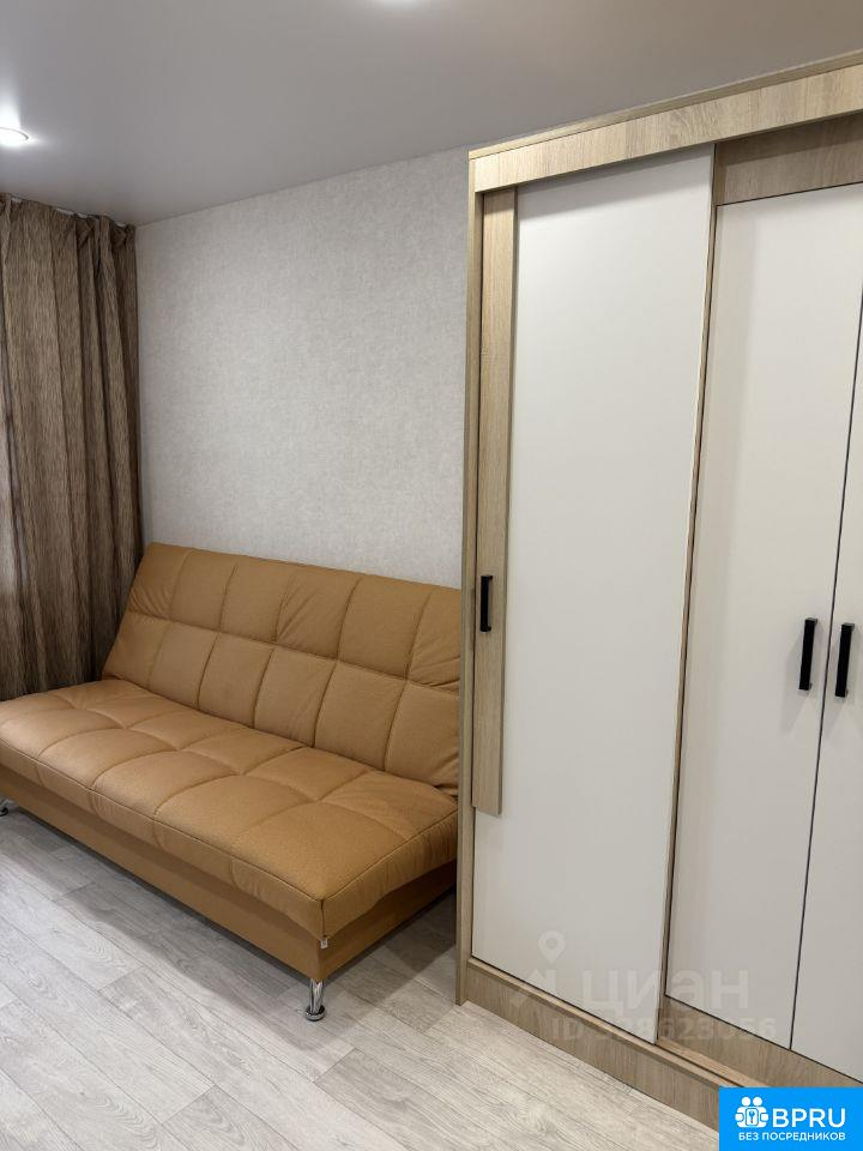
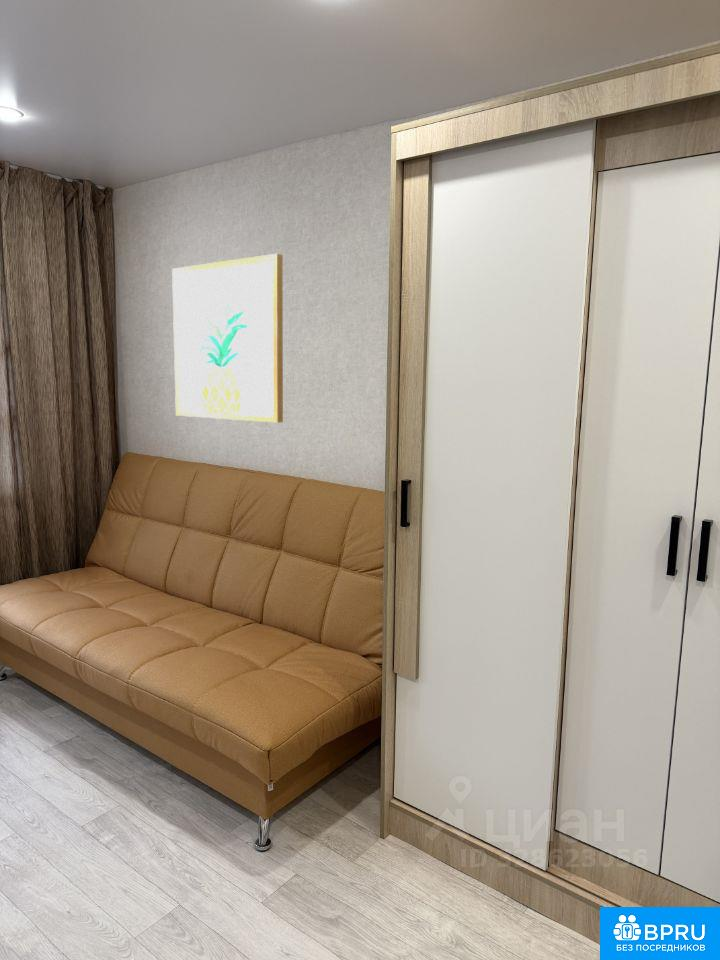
+ wall art [171,253,284,424]
